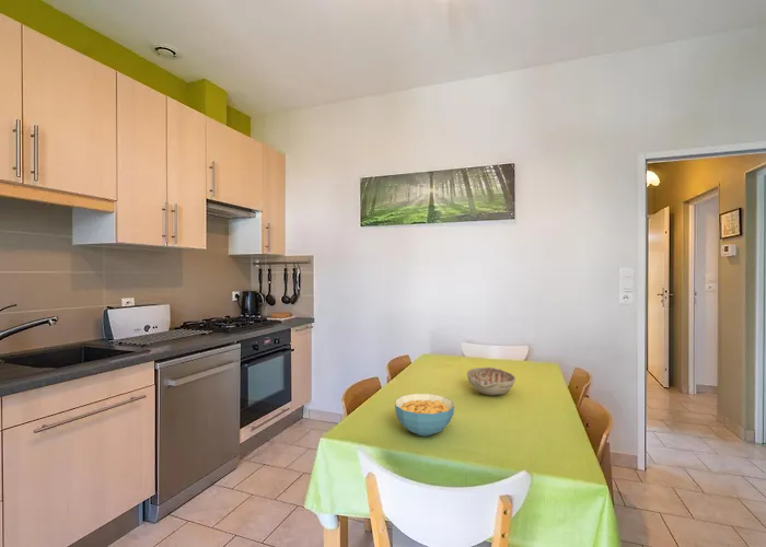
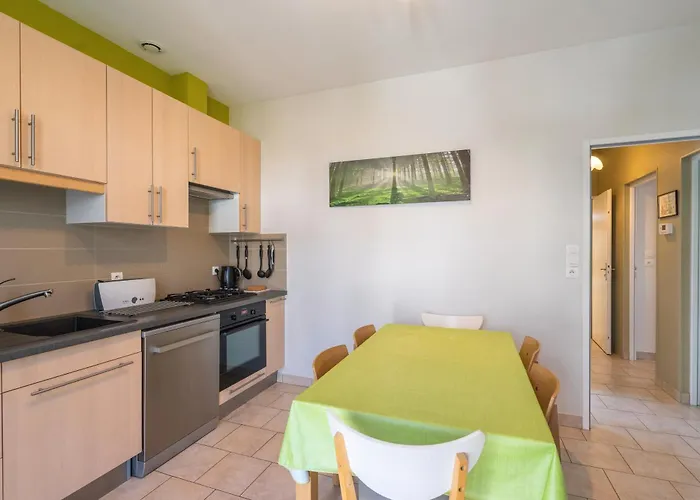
- decorative bowl [466,366,517,397]
- cereal bowl [394,393,455,438]
